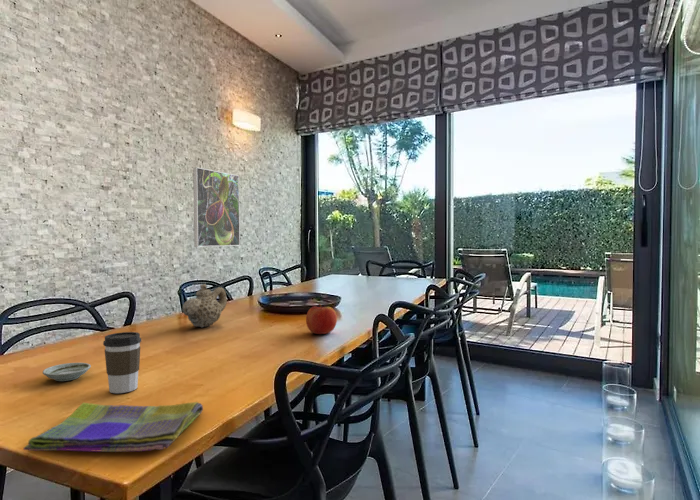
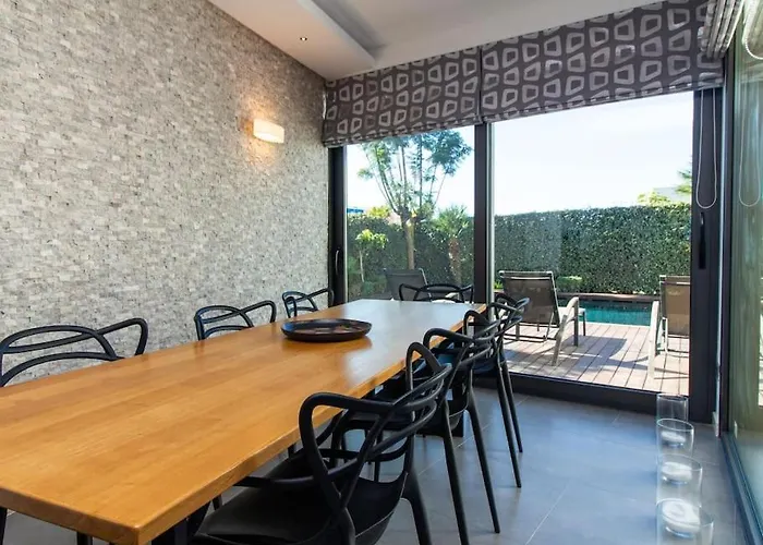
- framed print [192,166,241,248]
- coffee cup [102,331,142,394]
- fruit [305,303,338,335]
- dish towel [22,401,204,453]
- teapot [181,283,228,328]
- saucer [42,362,92,382]
